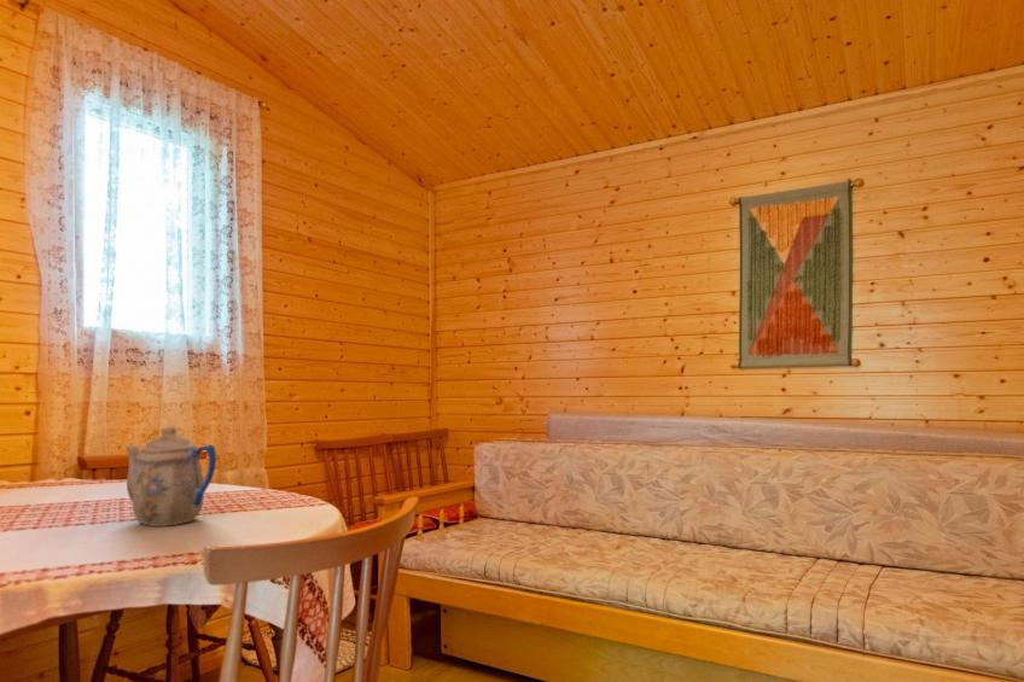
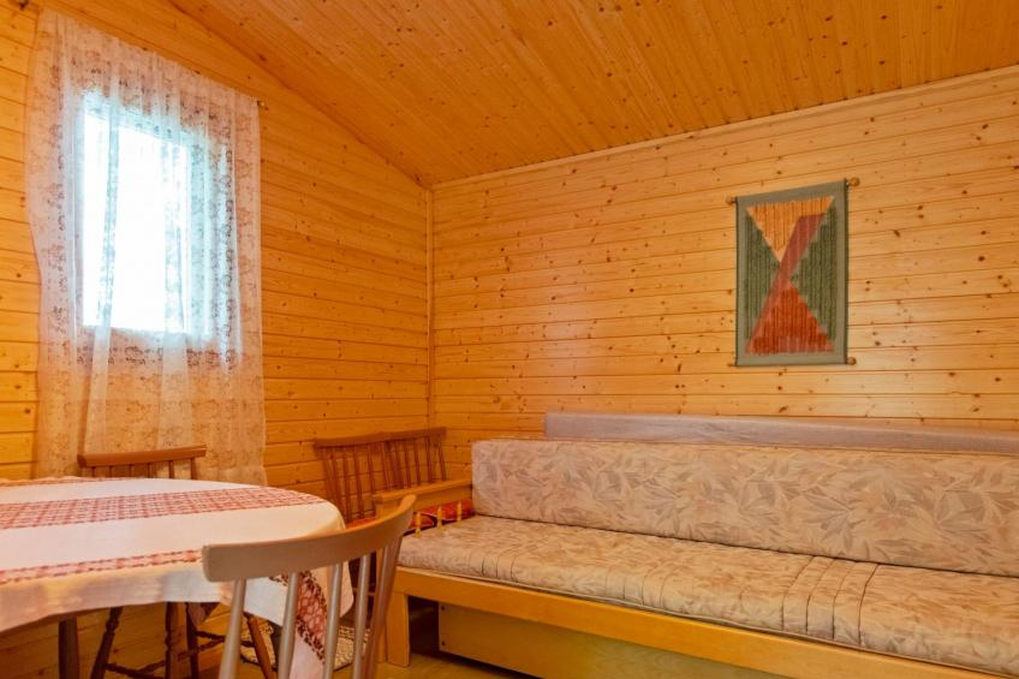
- teapot [124,425,217,527]
